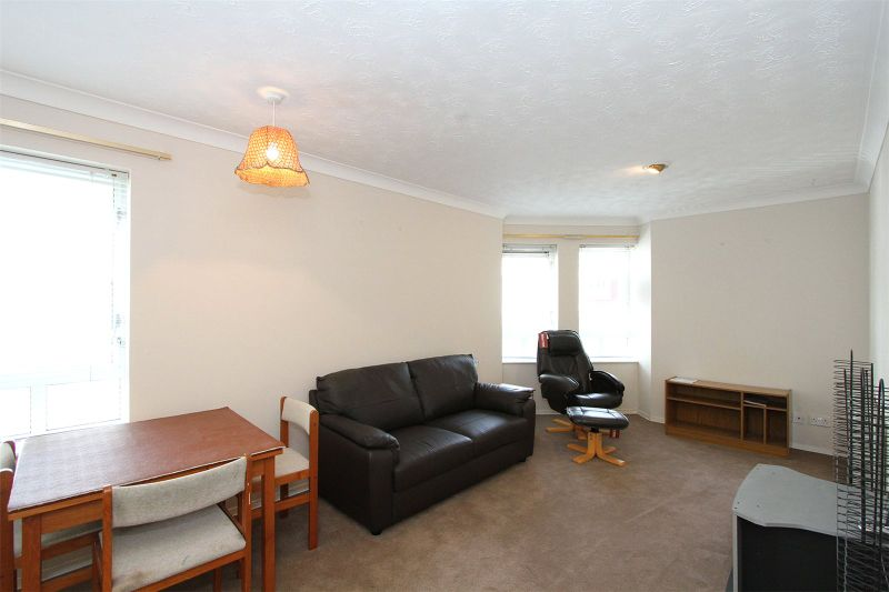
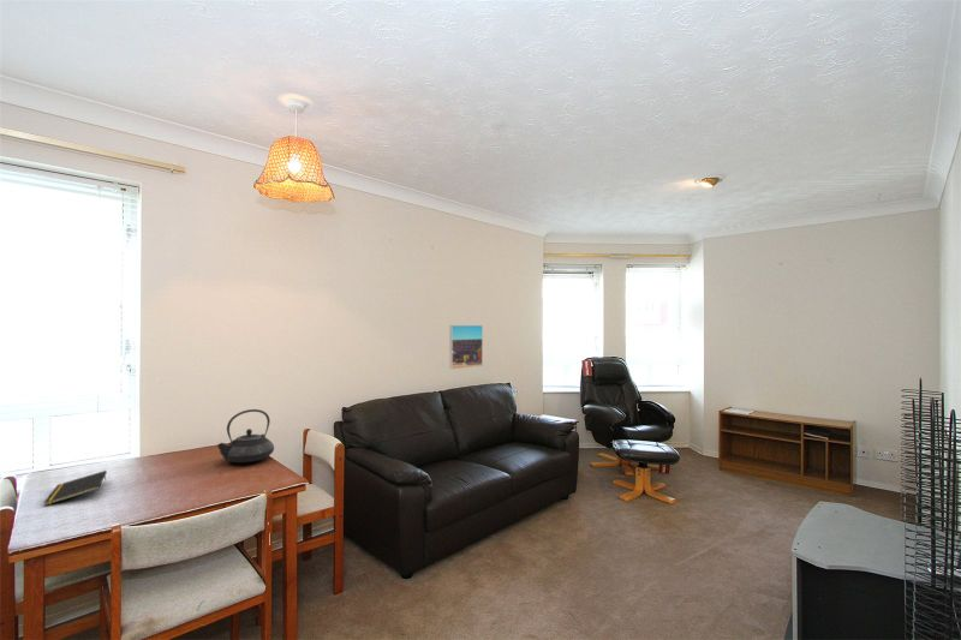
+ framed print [448,324,484,370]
+ notepad [42,469,108,507]
+ teapot [216,408,275,463]
